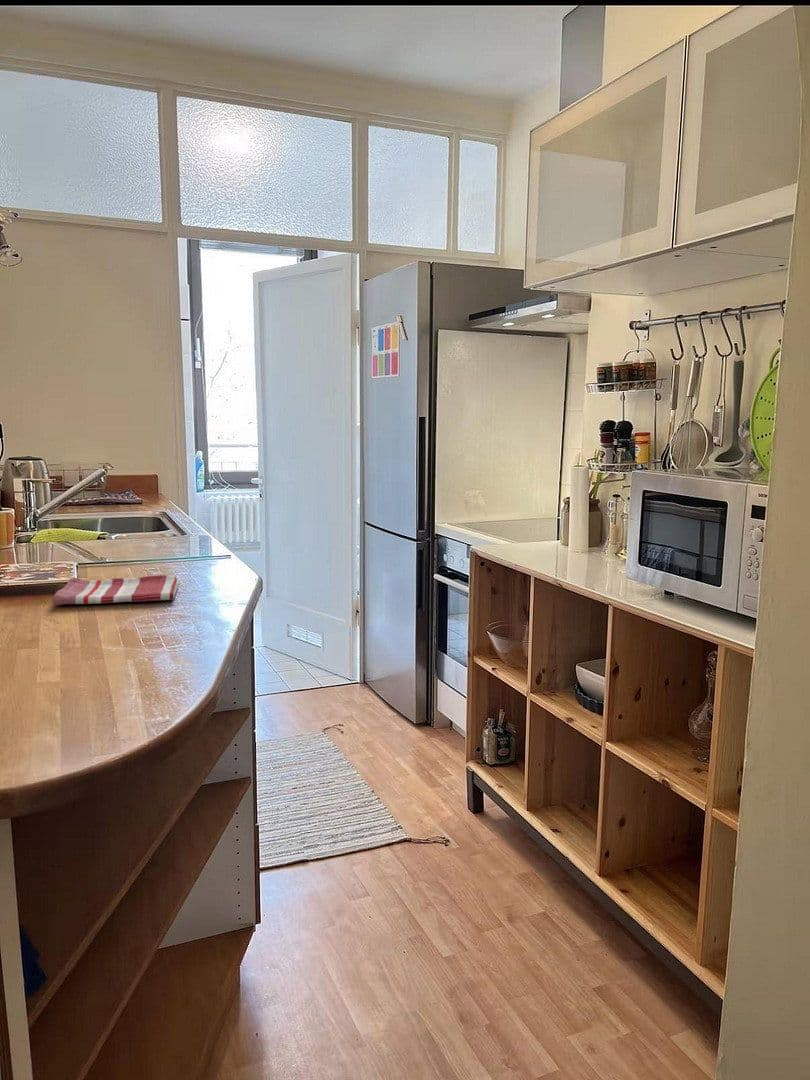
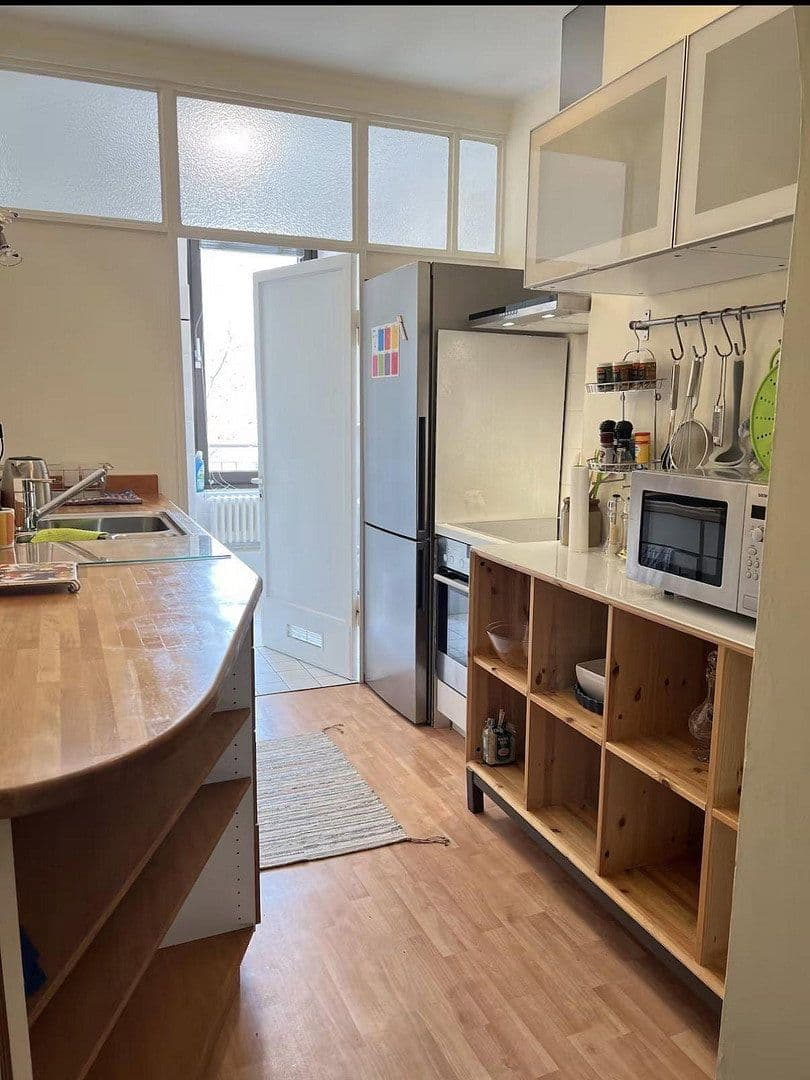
- dish towel [52,574,179,606]
